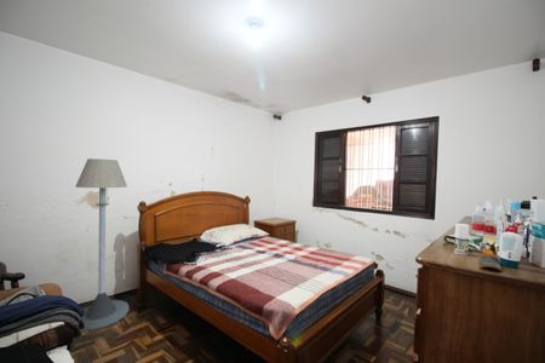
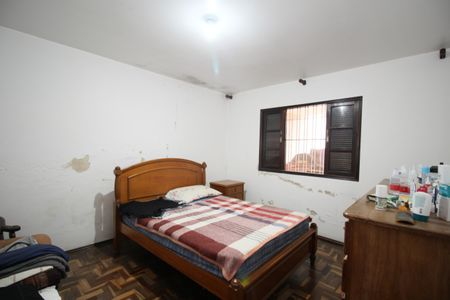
- floor lamp [74,157,131,330]
